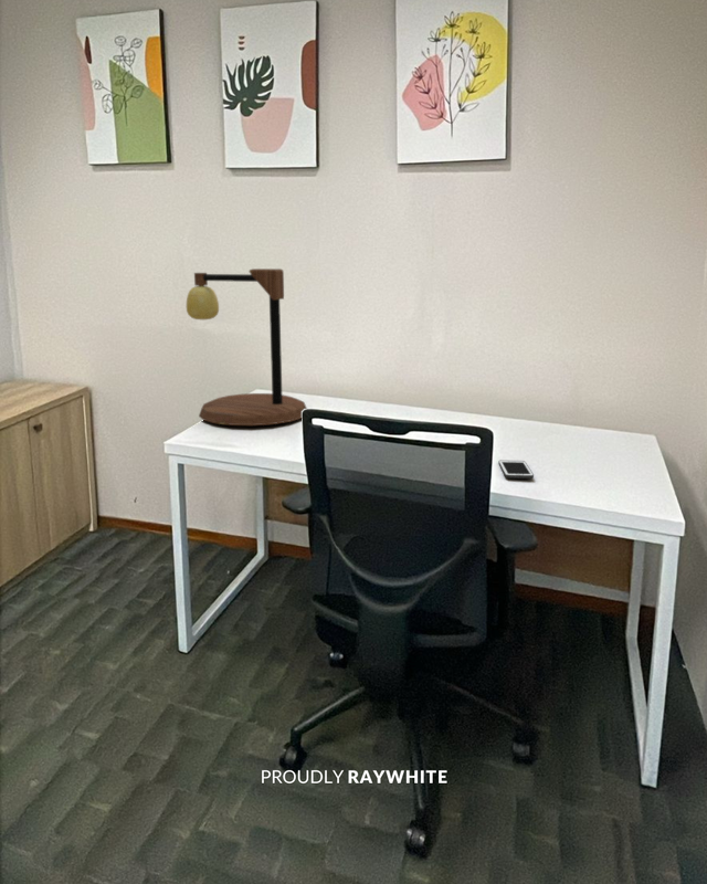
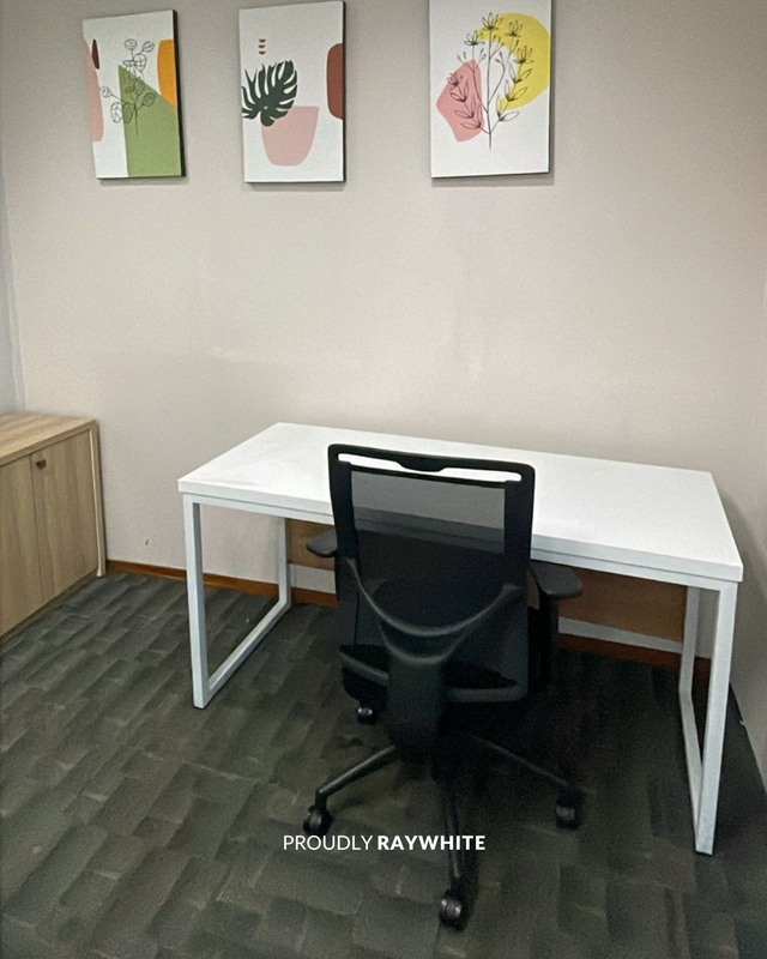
- table lamp [186,267,308,427]
- cell phone [497,460,535,480]
